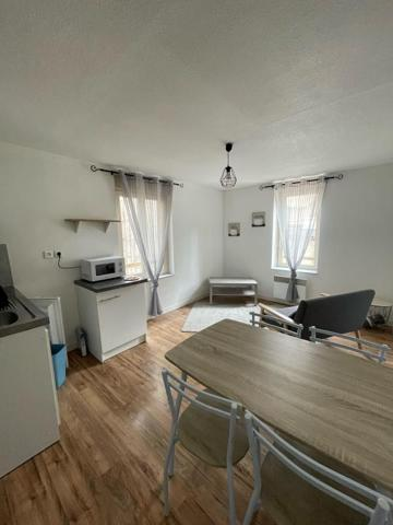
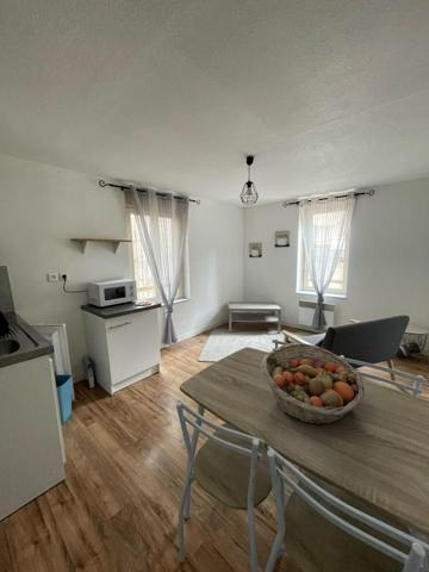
+ fruit basket [260,342,366,425]
